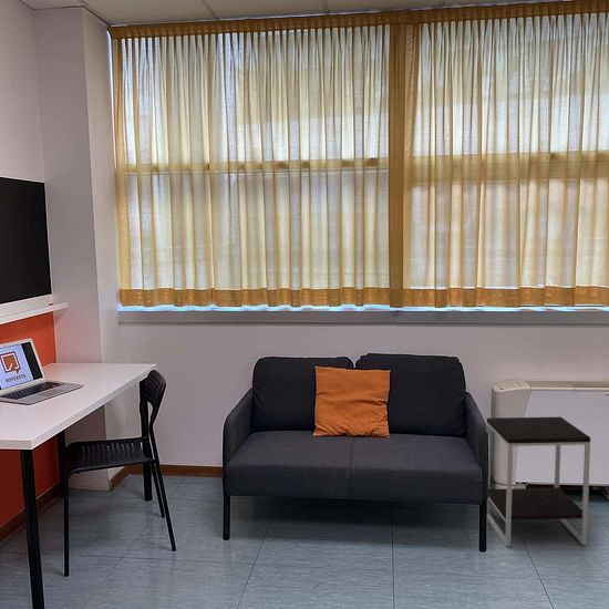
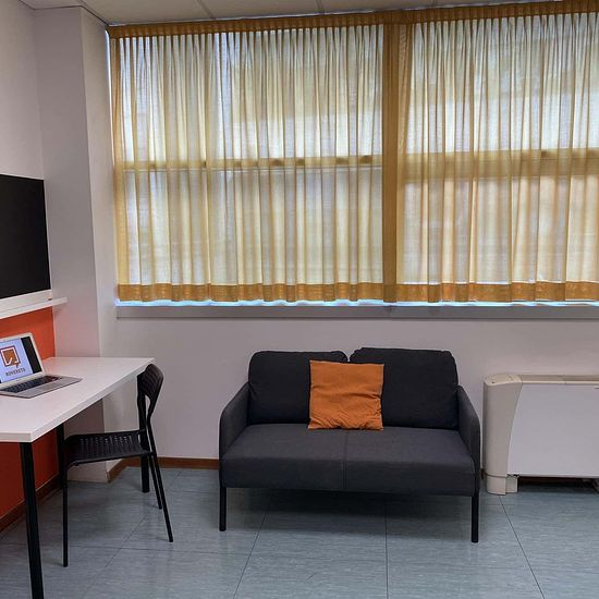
- side table [486,416,591,547]
